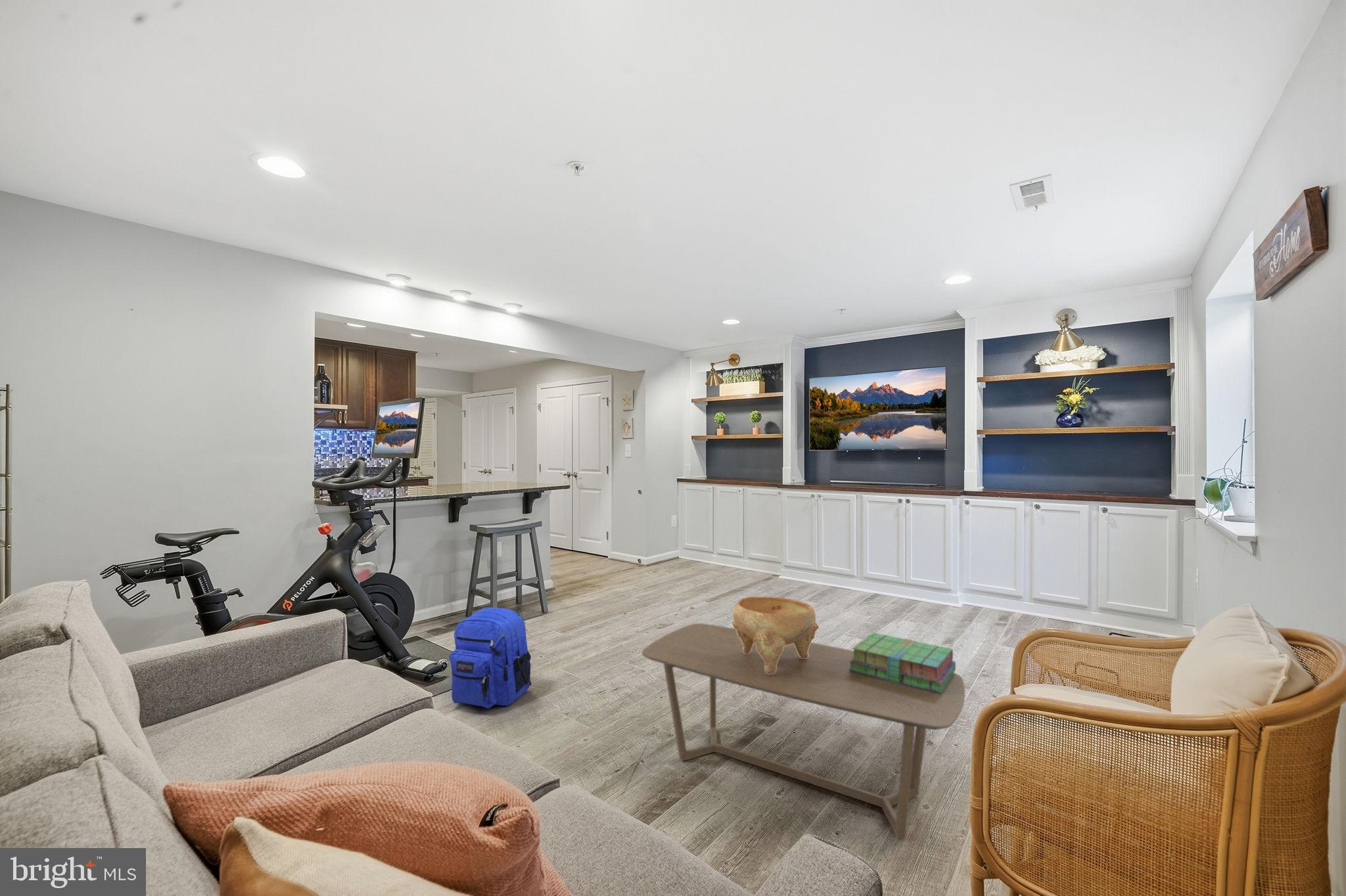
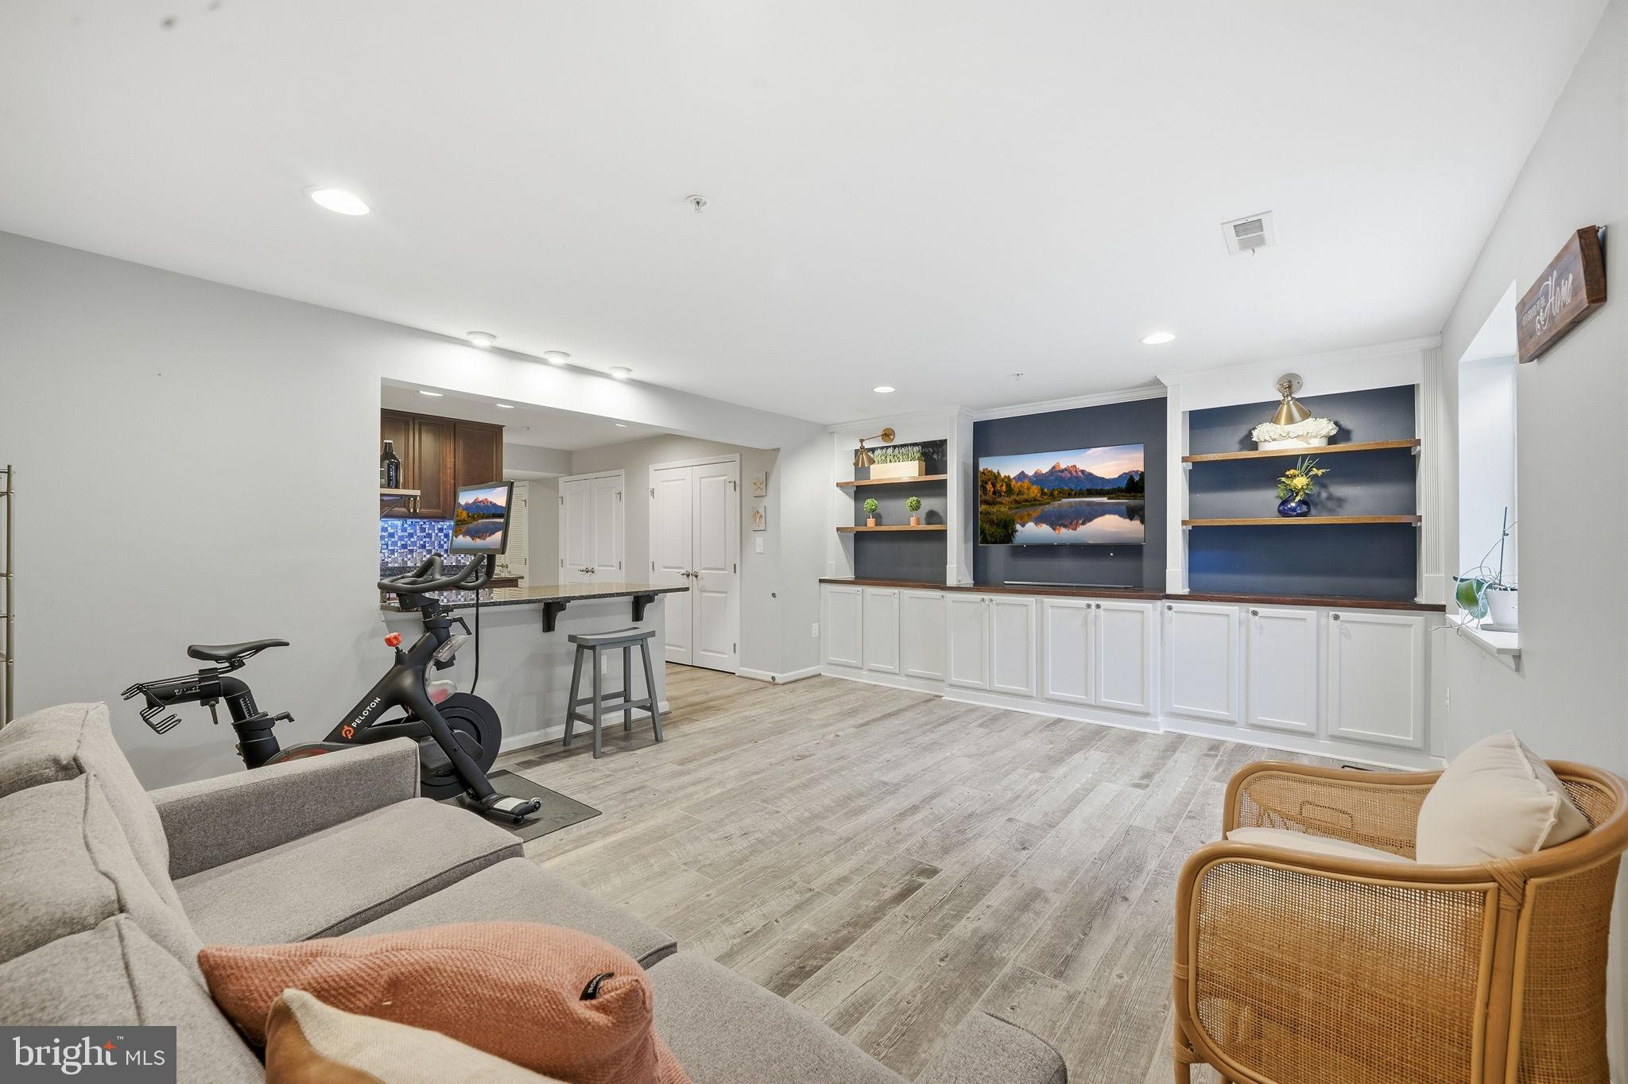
- stack of books [849,632,956,694]
- decorative bowl [731,596,819,674]
- coffee table [641,623,965,840]
- backpack [449,607,532,709]
